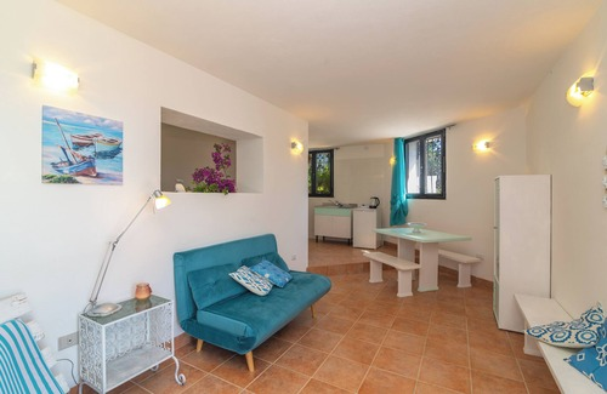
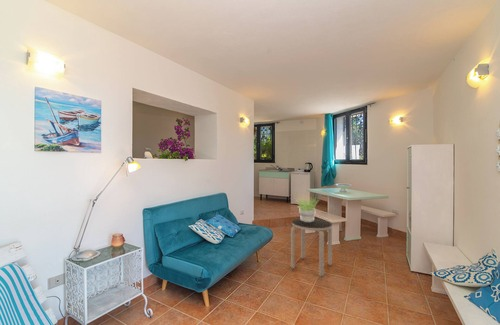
+ potted plant [295,196,320,222]
+ side table [290,217,333,277]
